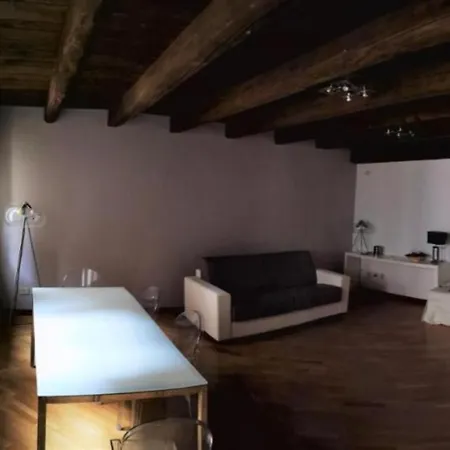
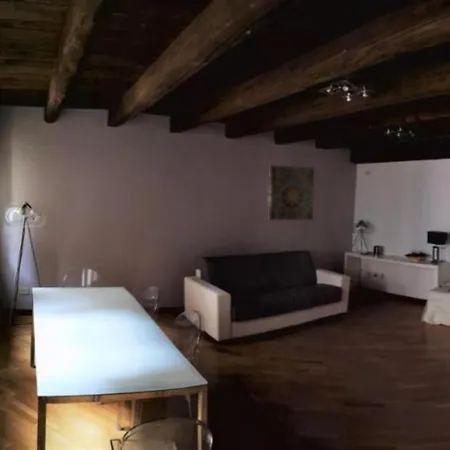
+ wall art [267,164,315,221]
